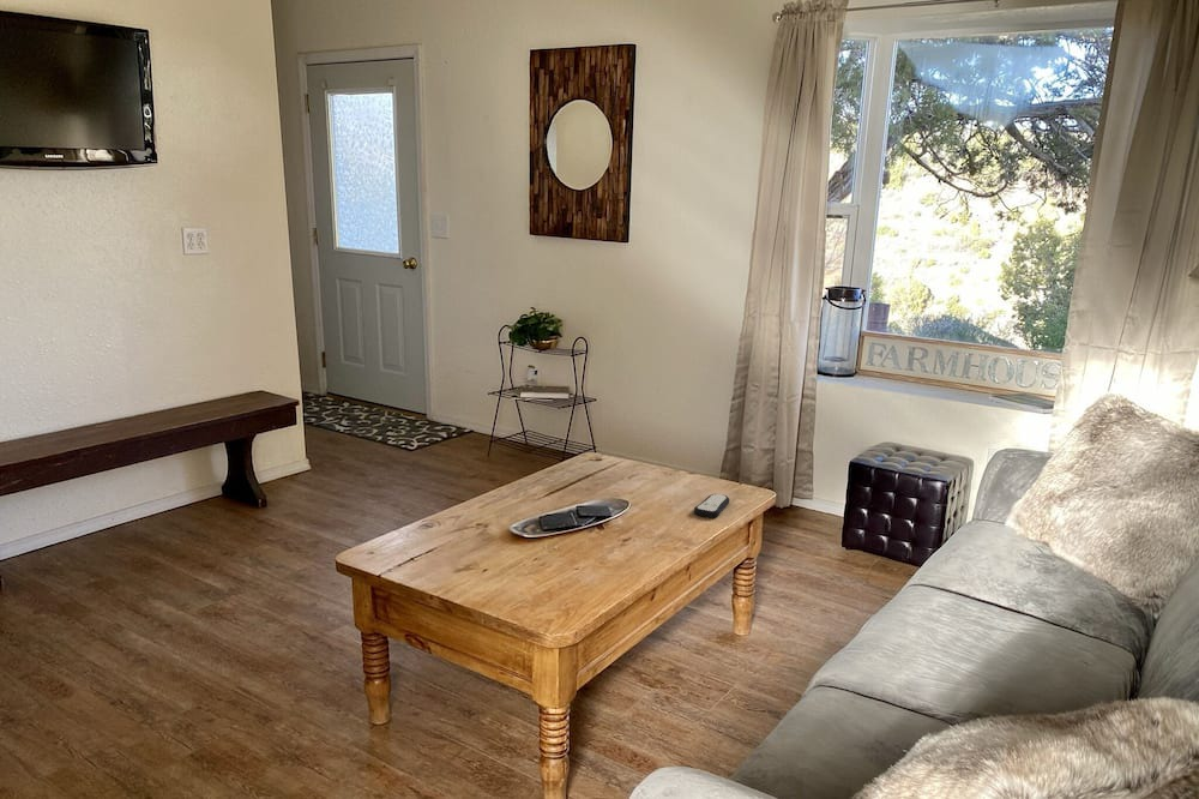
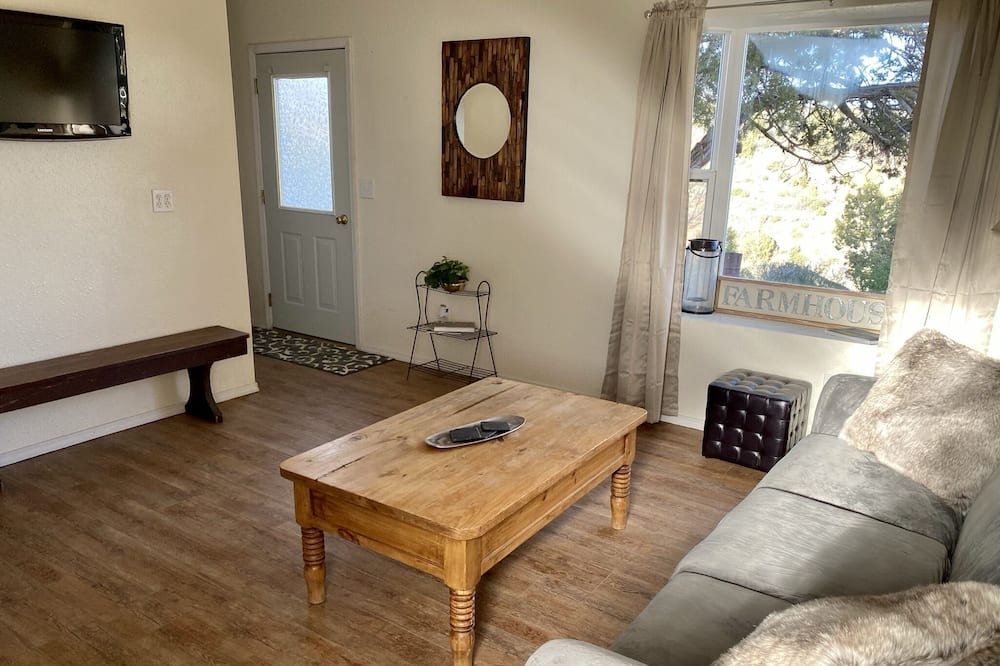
- remote control [693,493,731,518]
